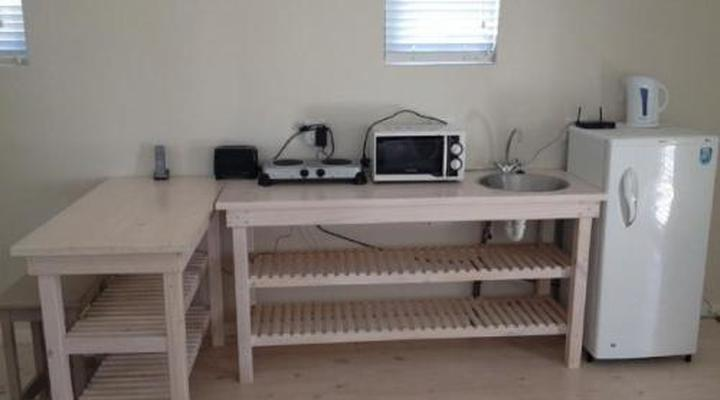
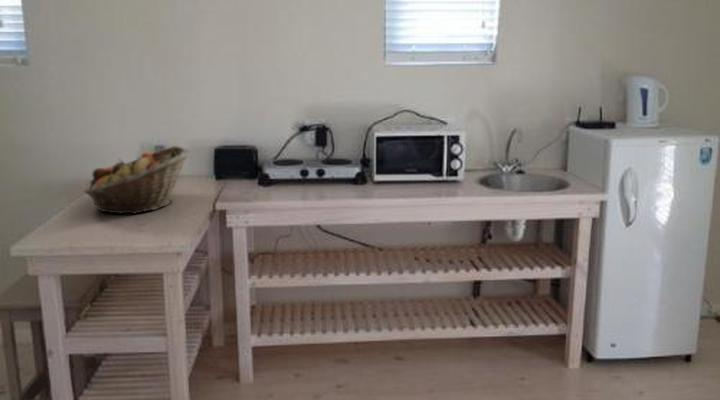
+ fruit basket [84,145,191,215]
